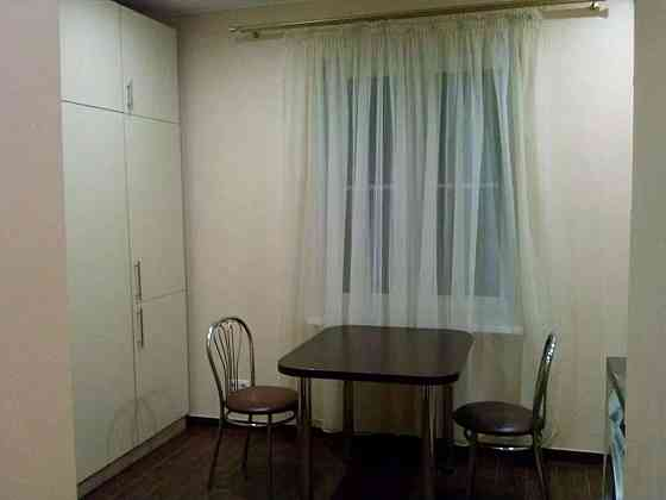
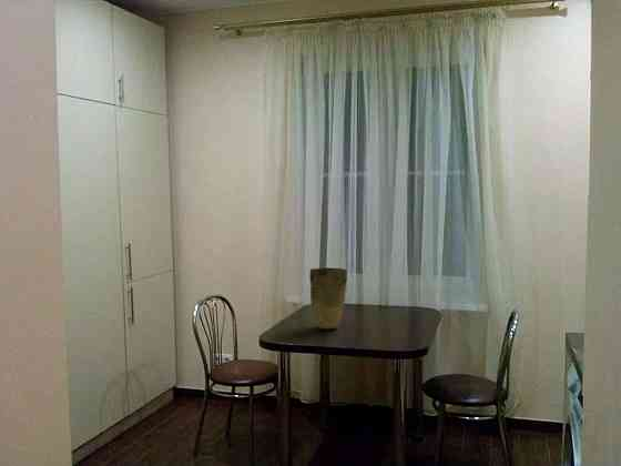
+ vase [308,267,348,330]
